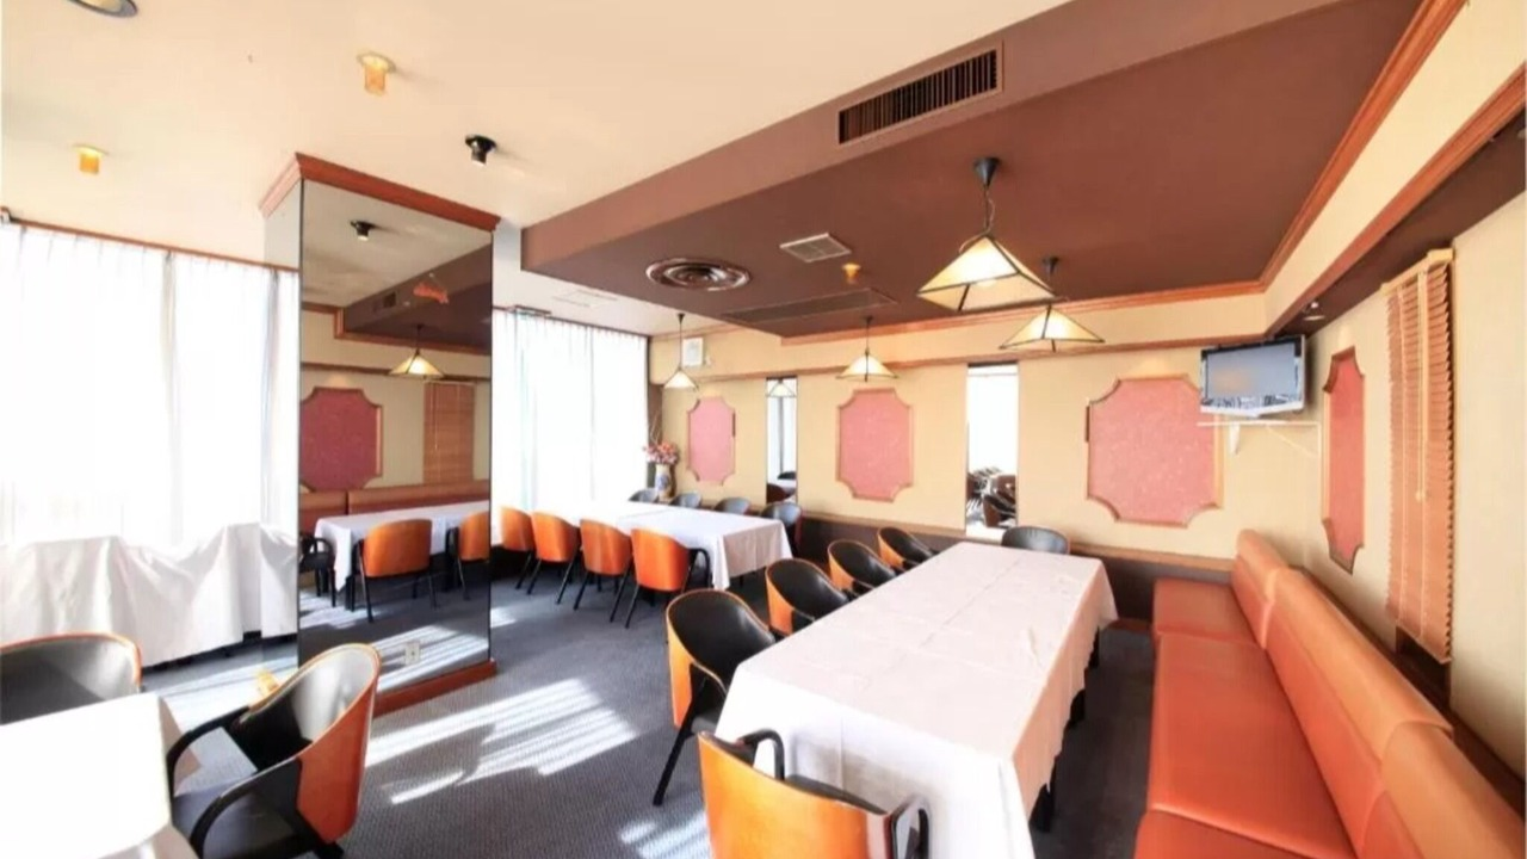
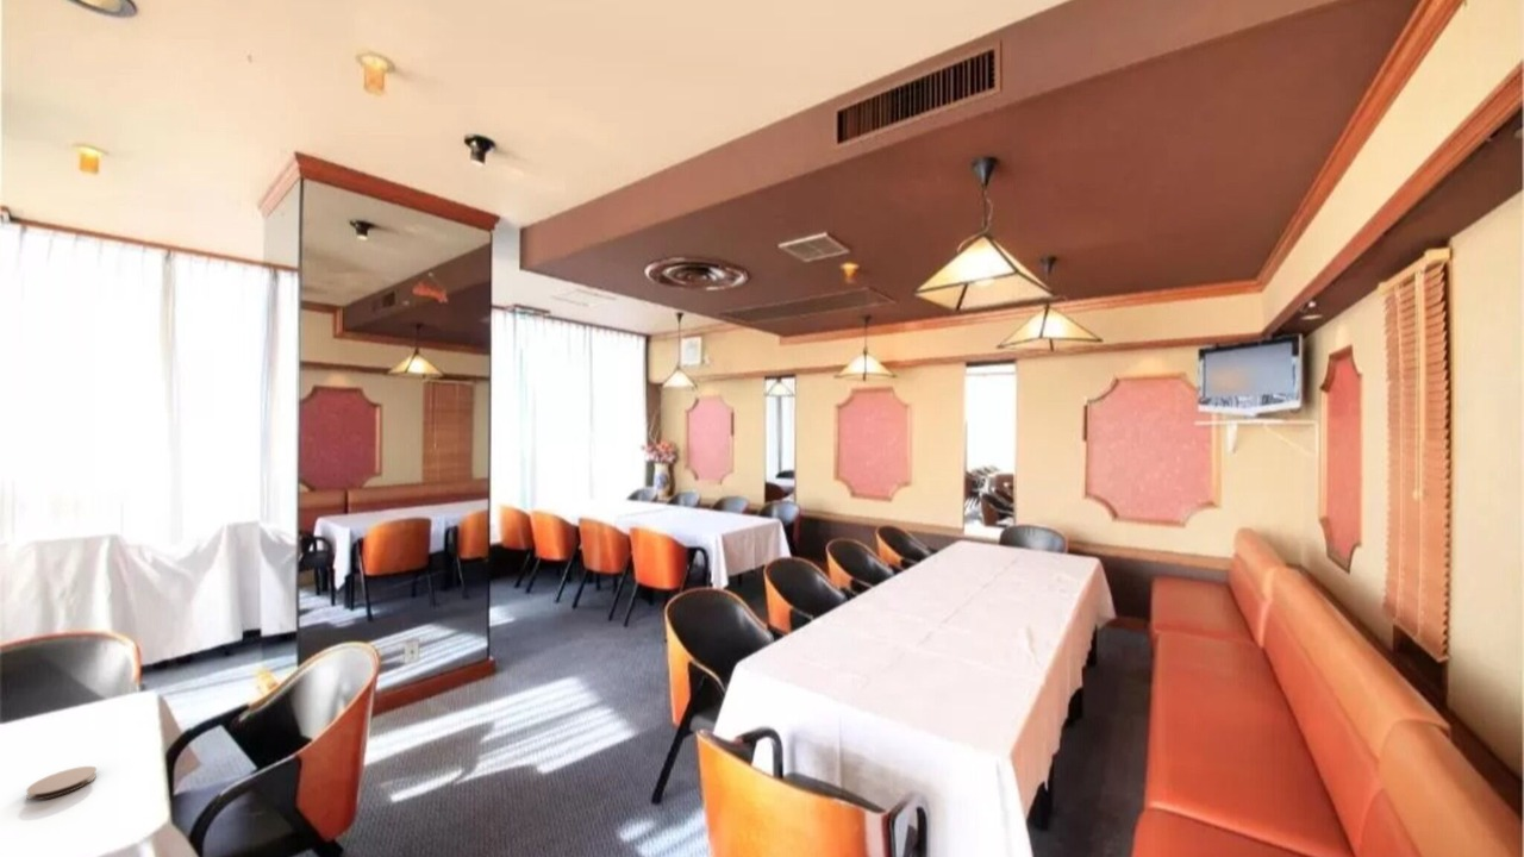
+ coaster [25,765,98,801]
